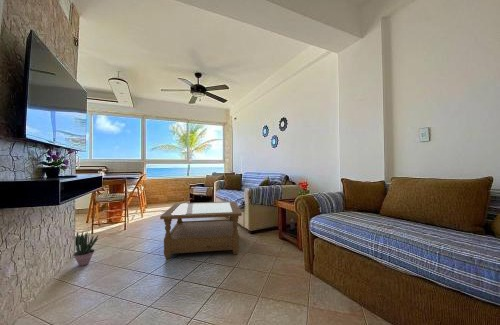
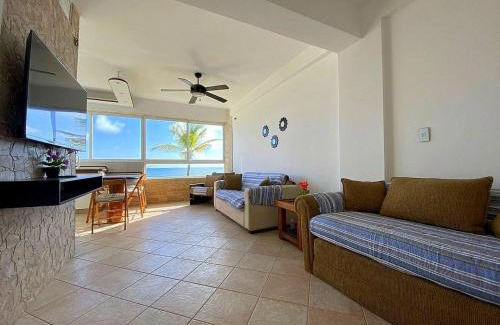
- potted plant [72,228,99,267]
- coffee table [159,200,243,260]
